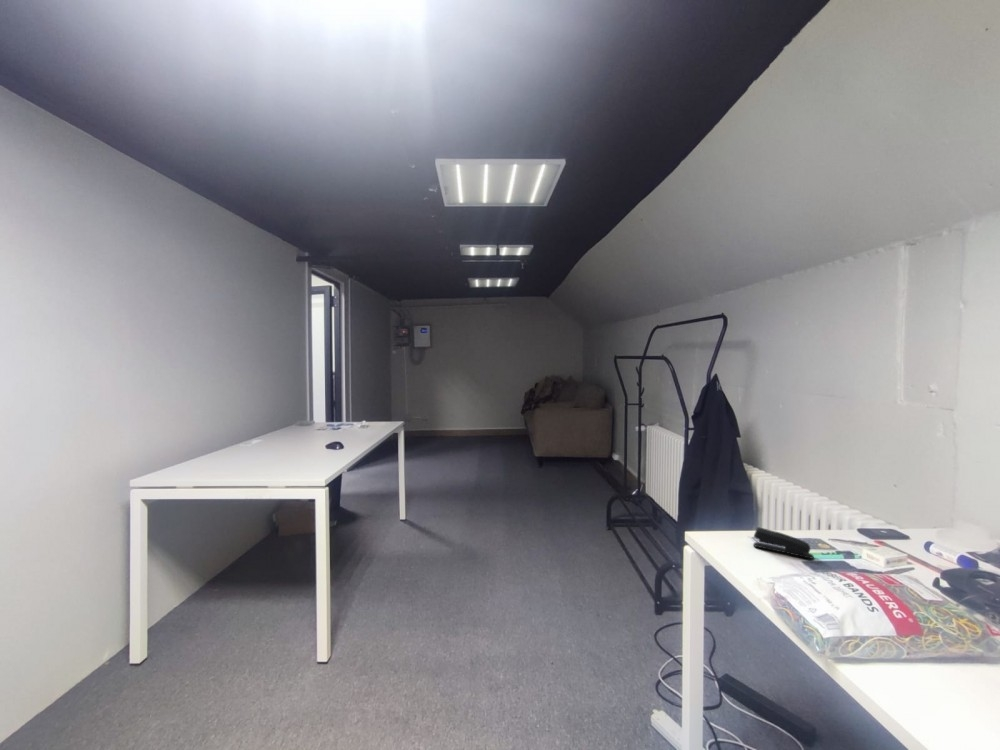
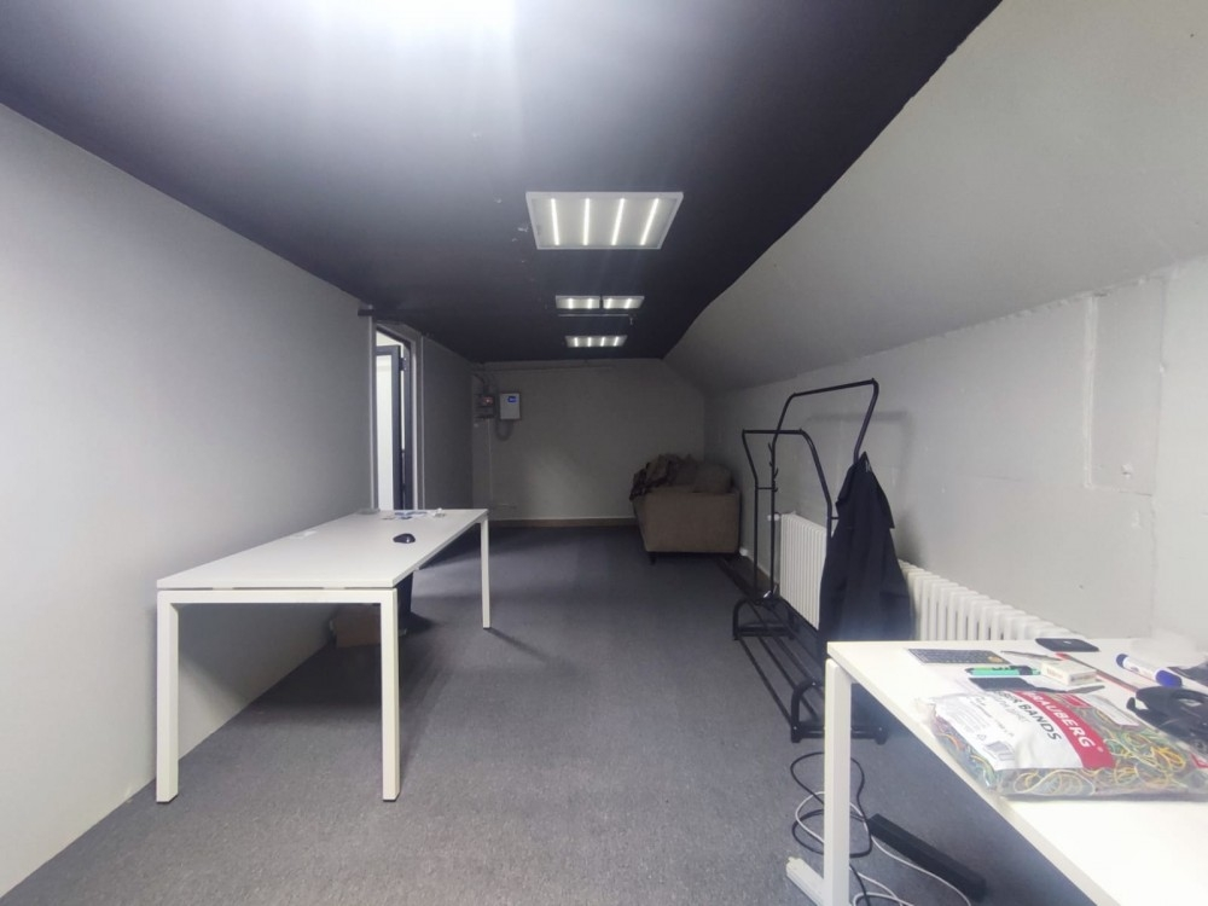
- stapler [752,526,815,560]
